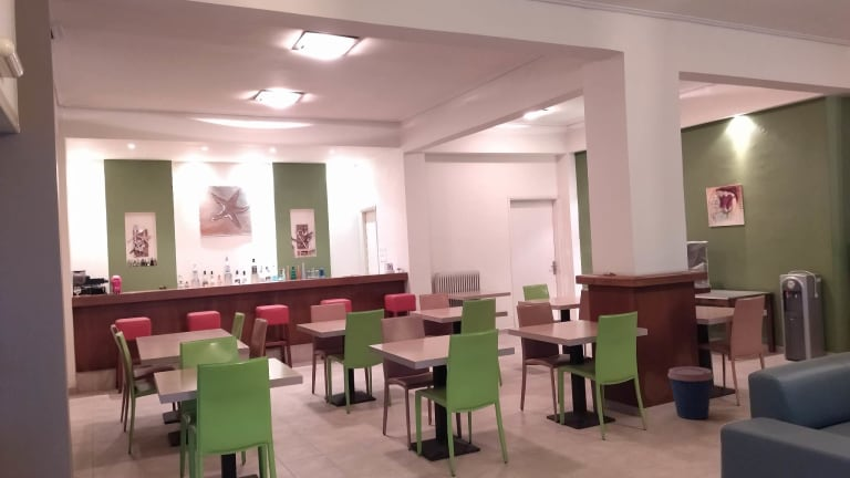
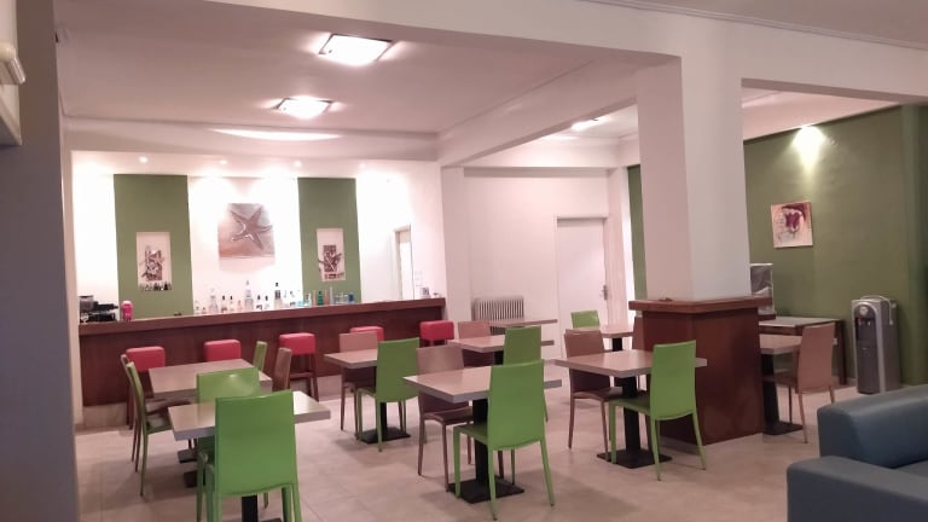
- coffee cup [666,366,714,420]
